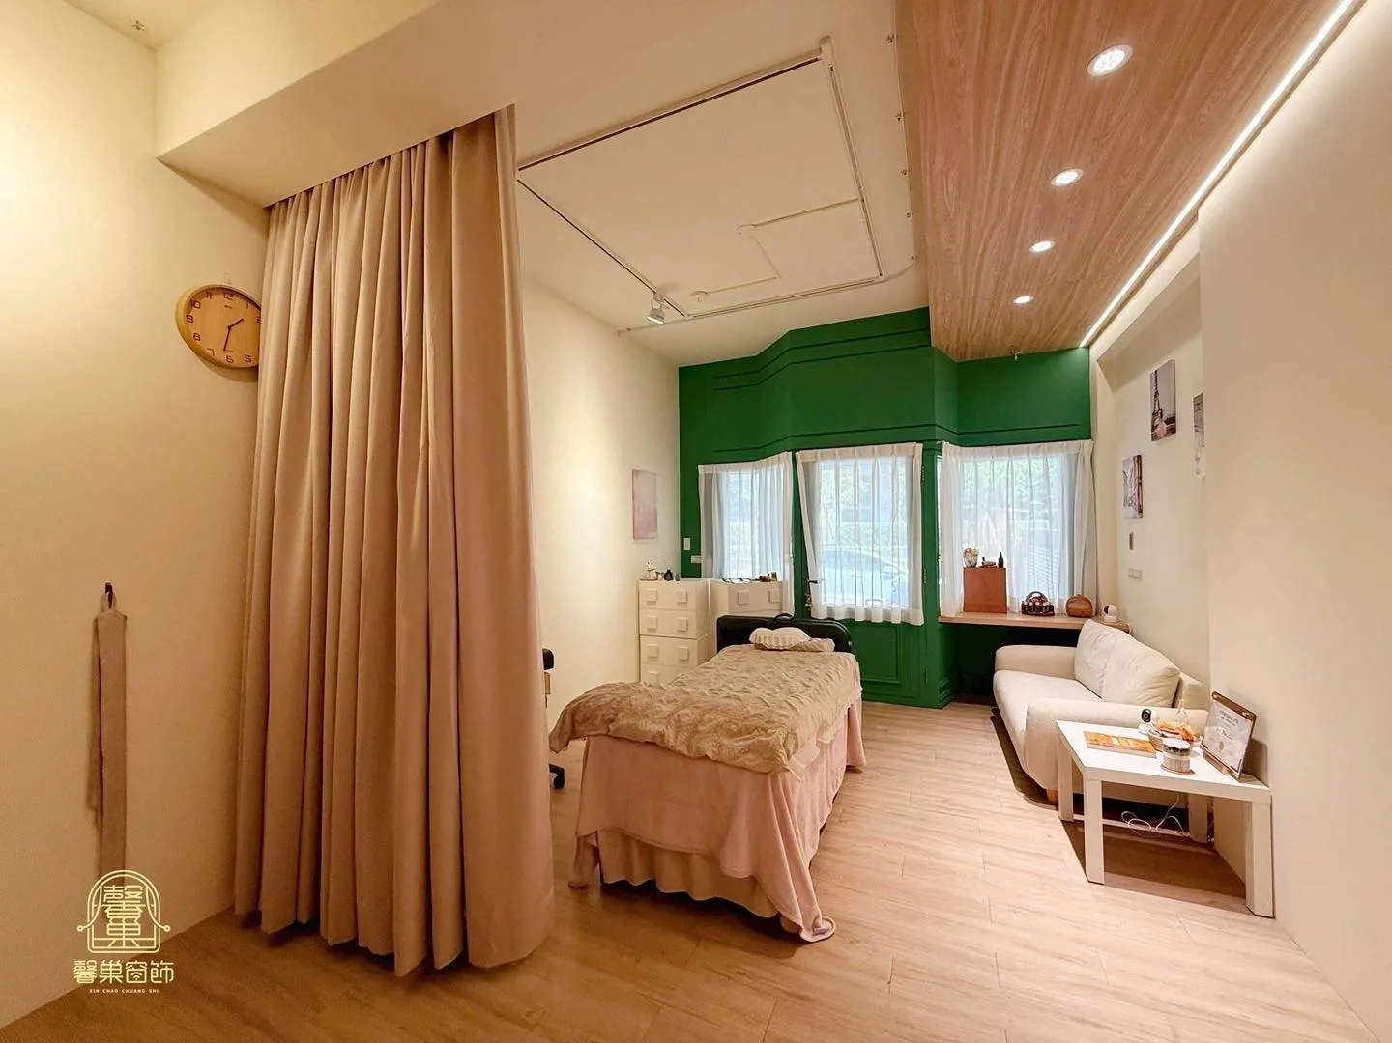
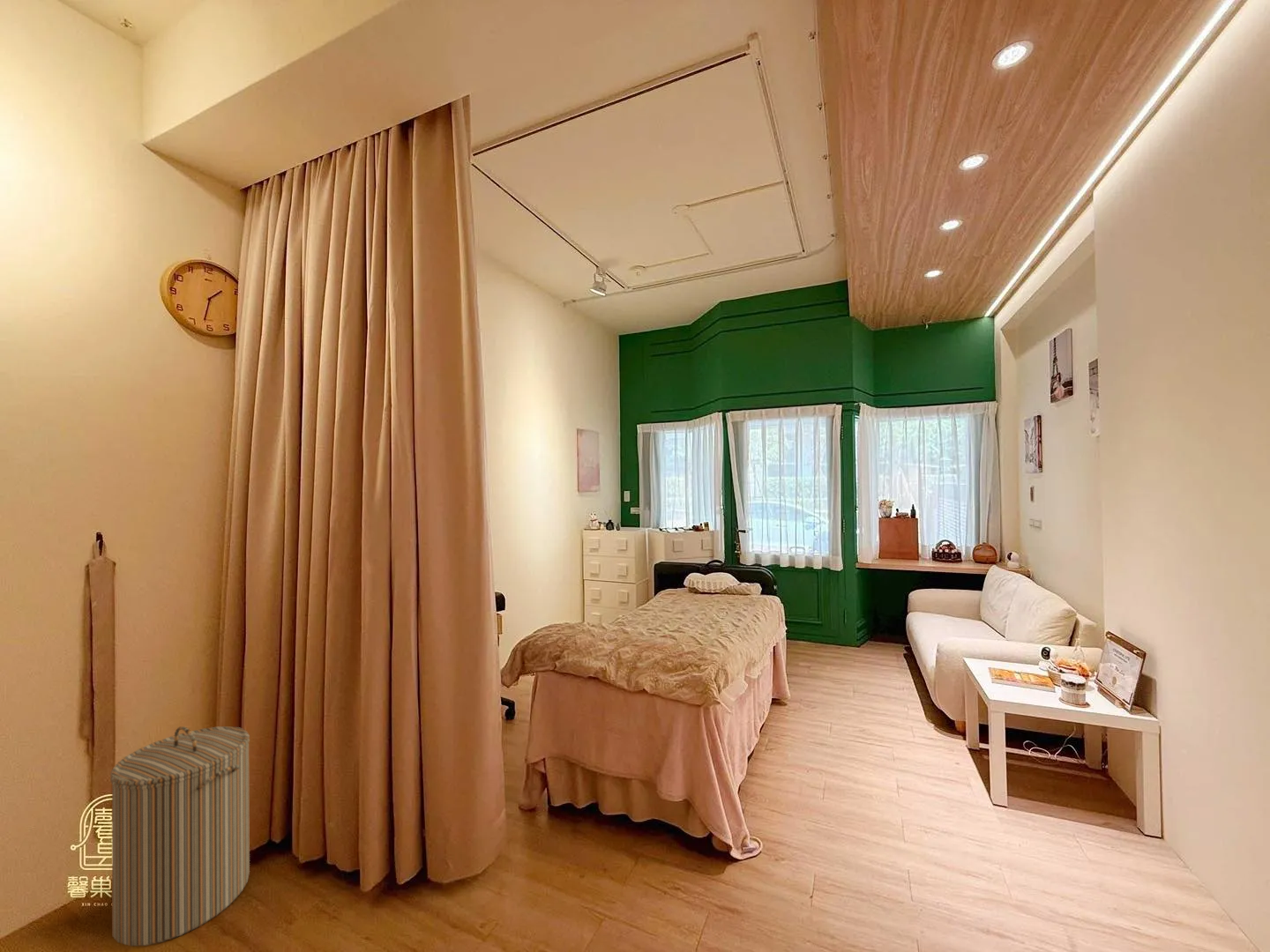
+ laundry hamper [109,725,250,947]
